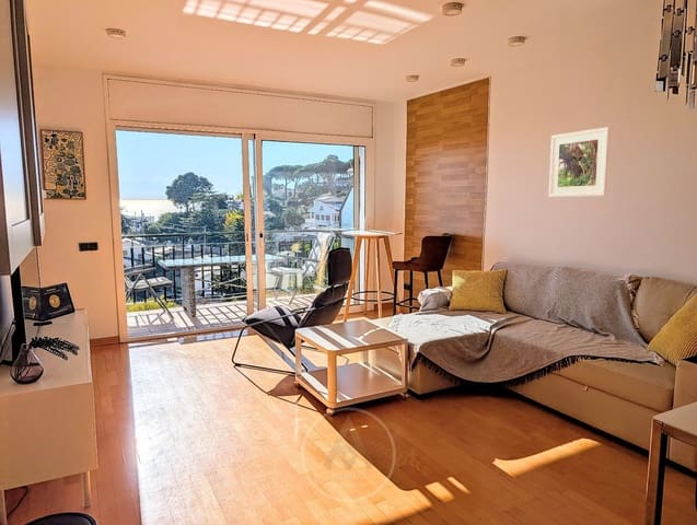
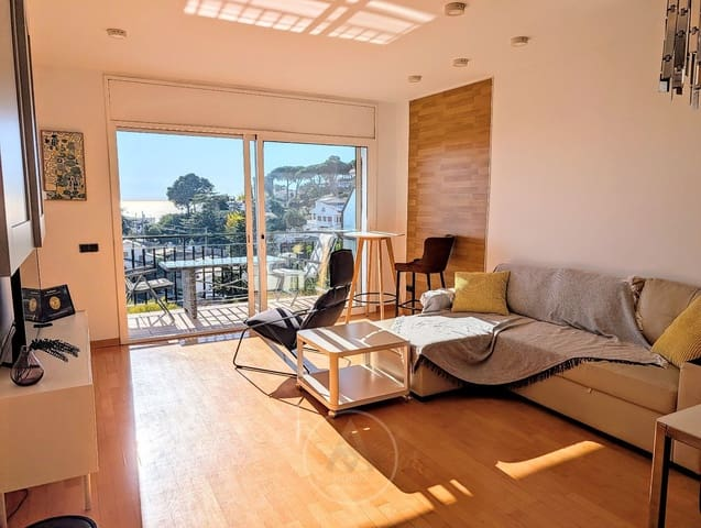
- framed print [548,126,611,198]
